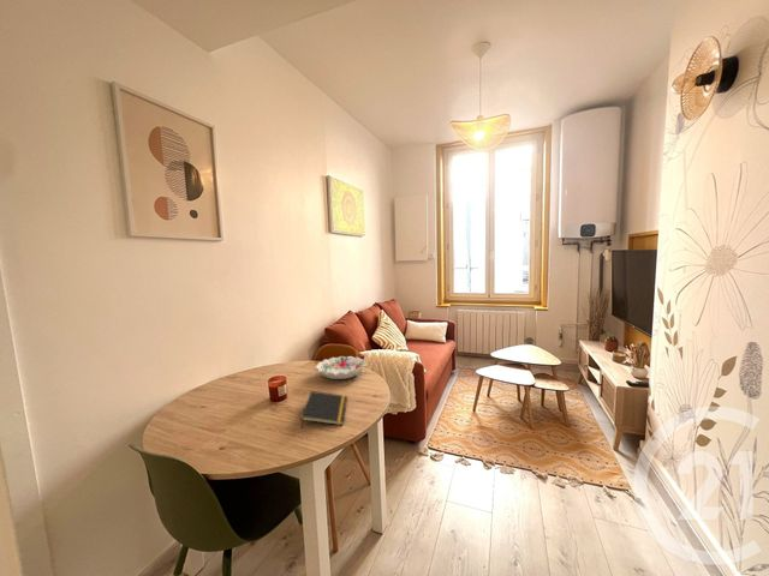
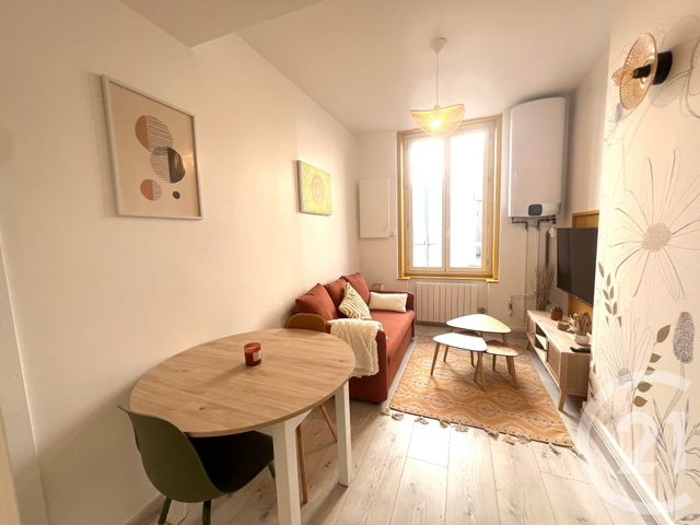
- decorative bowl [315,355,368,380]
- notepad [299,390,348,428]
